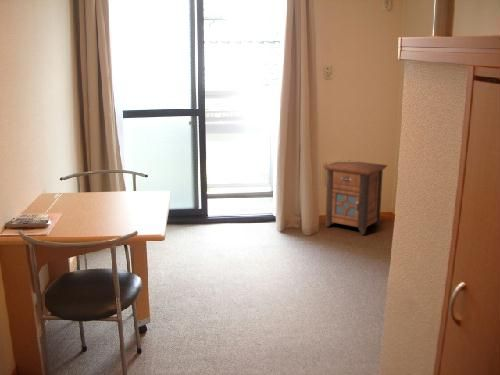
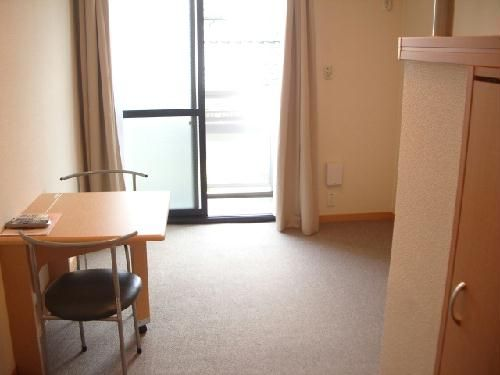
- nightstand [322,161,388,236]
